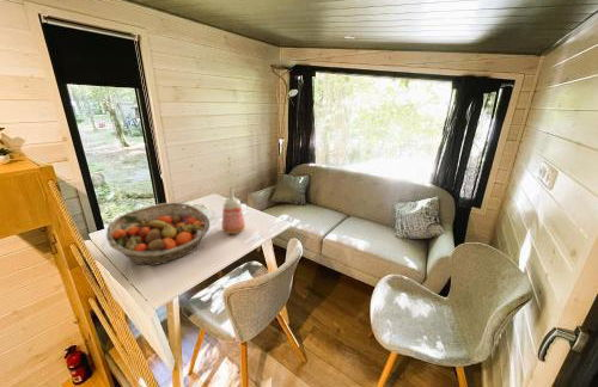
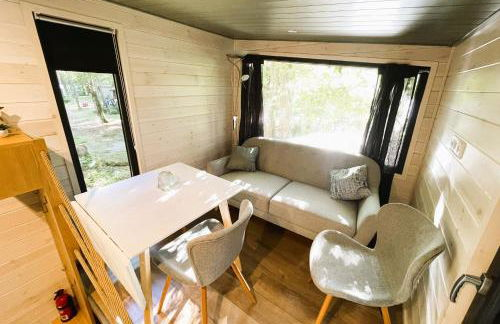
- vase [221,186,246,235]
- fruit basket [105,202,210,266]
